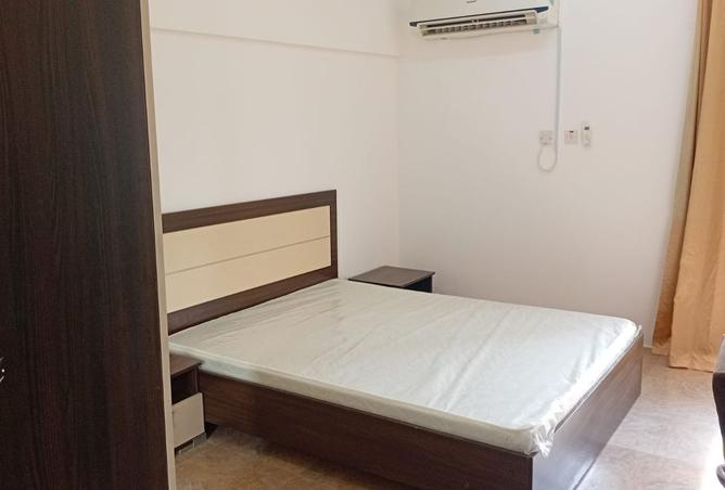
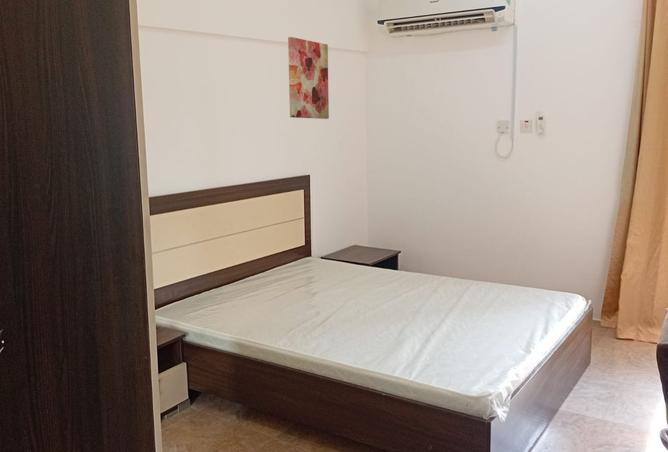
+ wall art [287,36,330,120]
